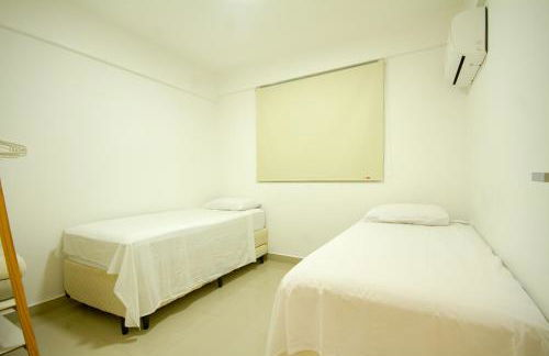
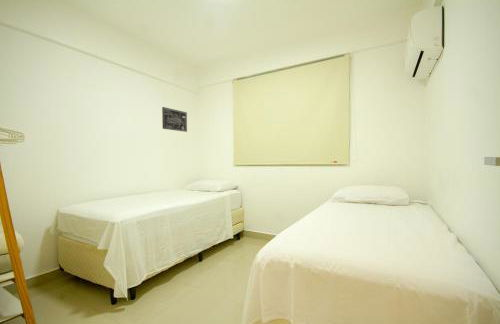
+ wall art [161,106,188,133]
